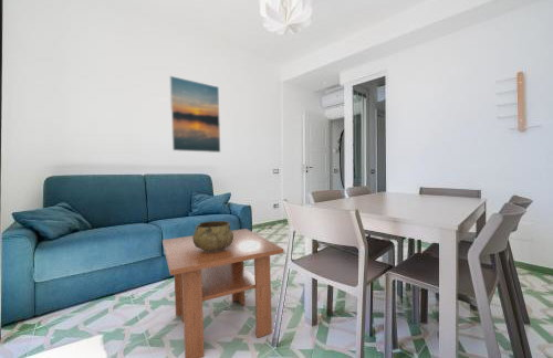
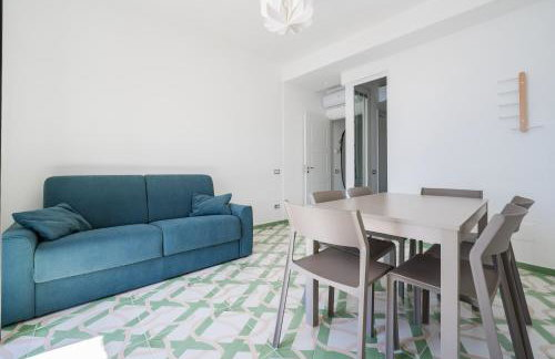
- coffee table [161,228,284,358]
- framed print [168,75,221,154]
- decorative bowl [192,220,233,252]
